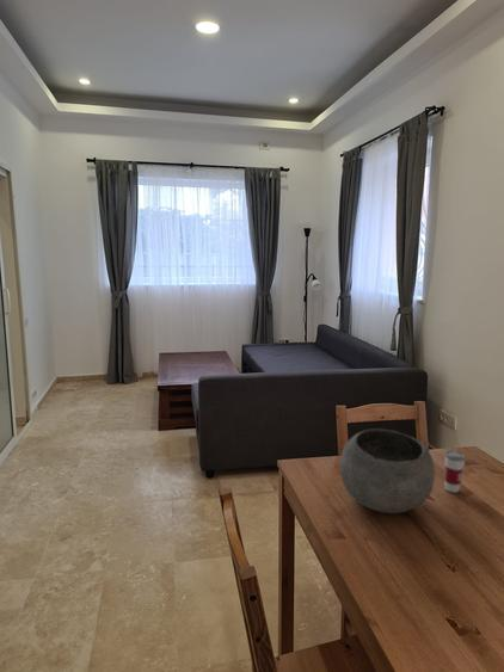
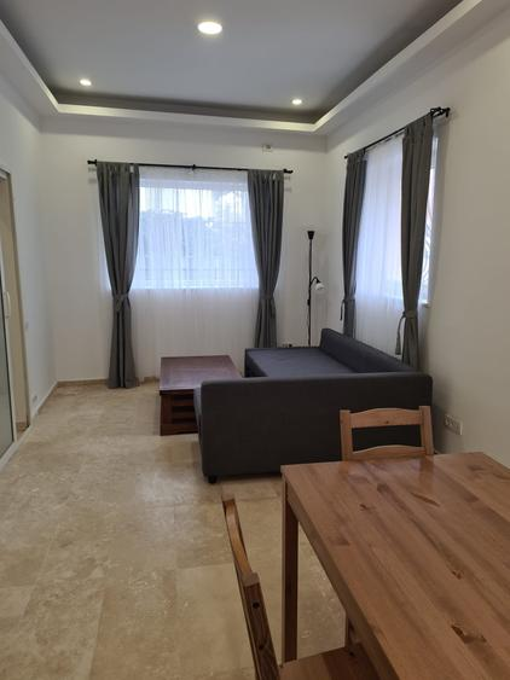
- cup [444,443,466,493]
- bowl [338,427,436,514]
